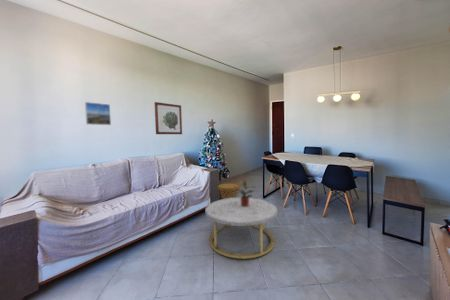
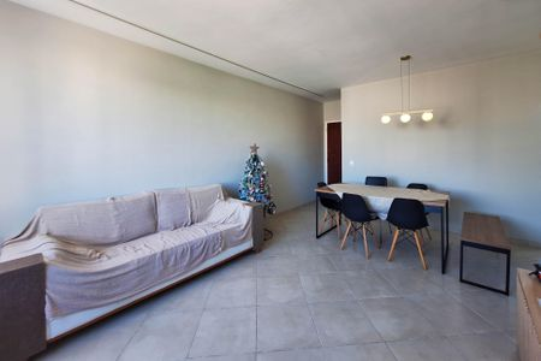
- coffee table [204,197,279,260]
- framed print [84,101,112,126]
- potted plant [234,178,256,206]
- wall art [154,101,183,135]
- side table [217,182,241,199]
